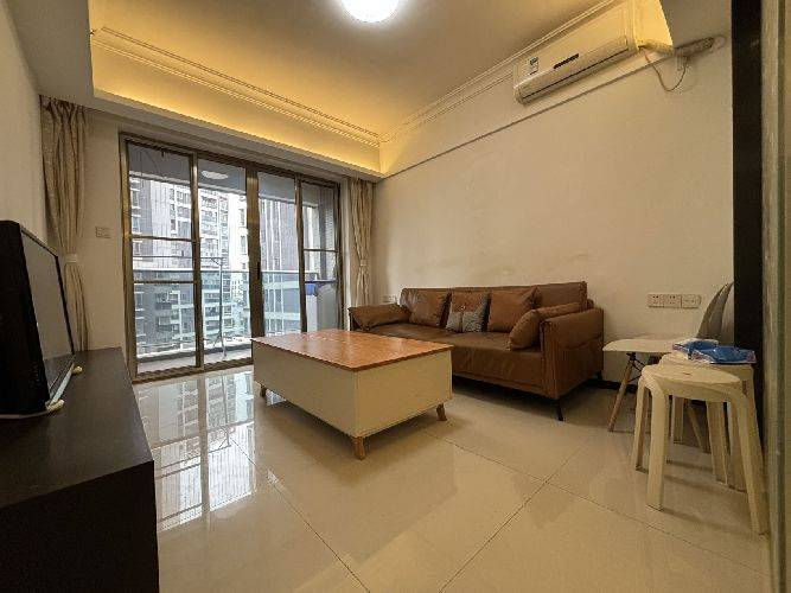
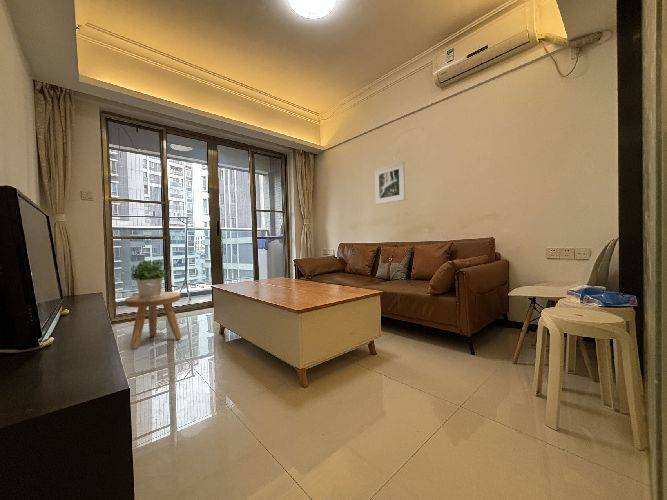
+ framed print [374,161,406,206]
+ stool [124,291,183,350]
+ potted plant [131,259,169,298]
